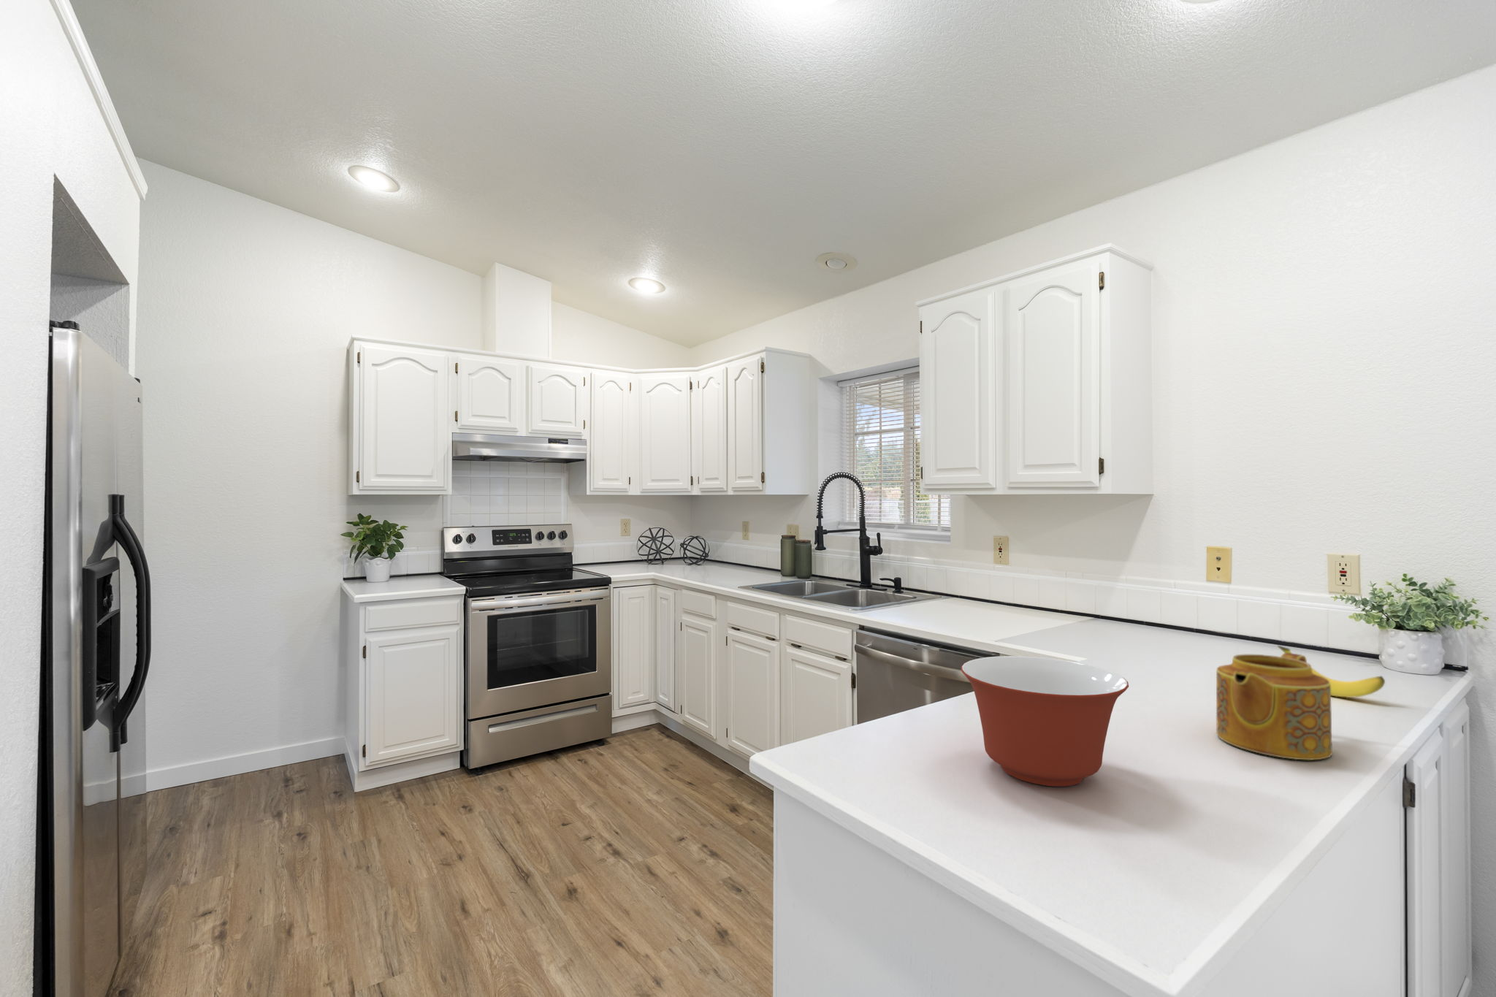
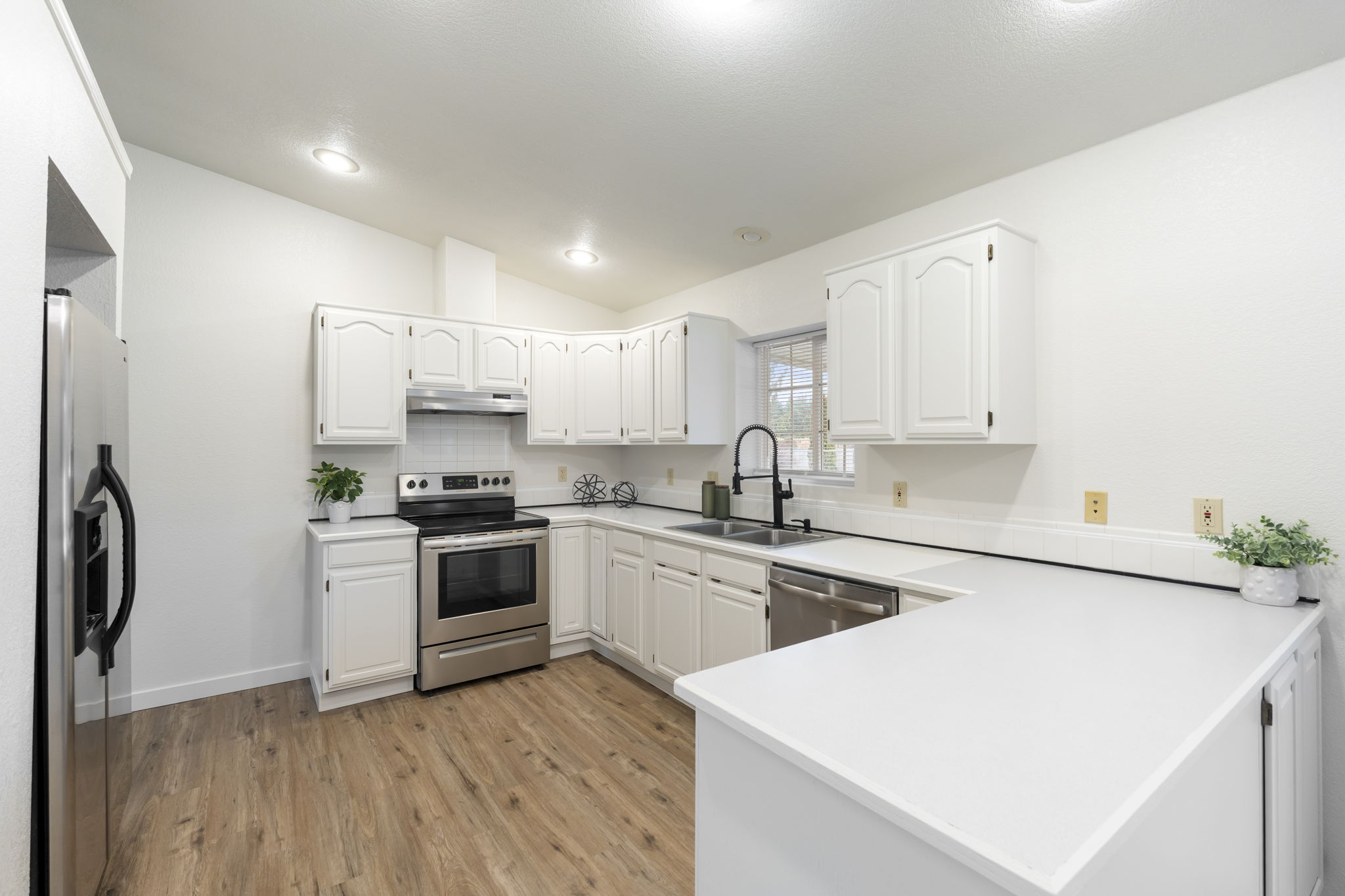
- teapot [1216,652,1334,761]
- banana [1277,645,1386,699]
- mixing bowl [961,655,1129,788]
